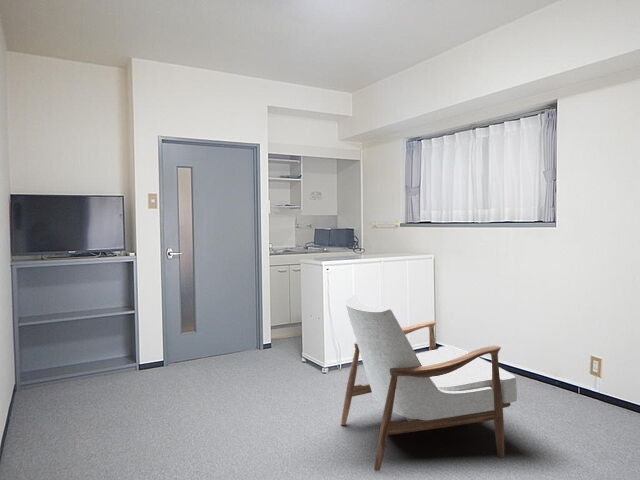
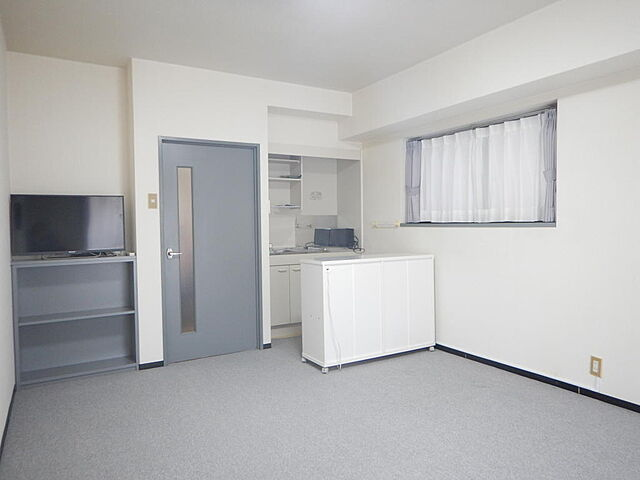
- armchair [340,294,518,472]
